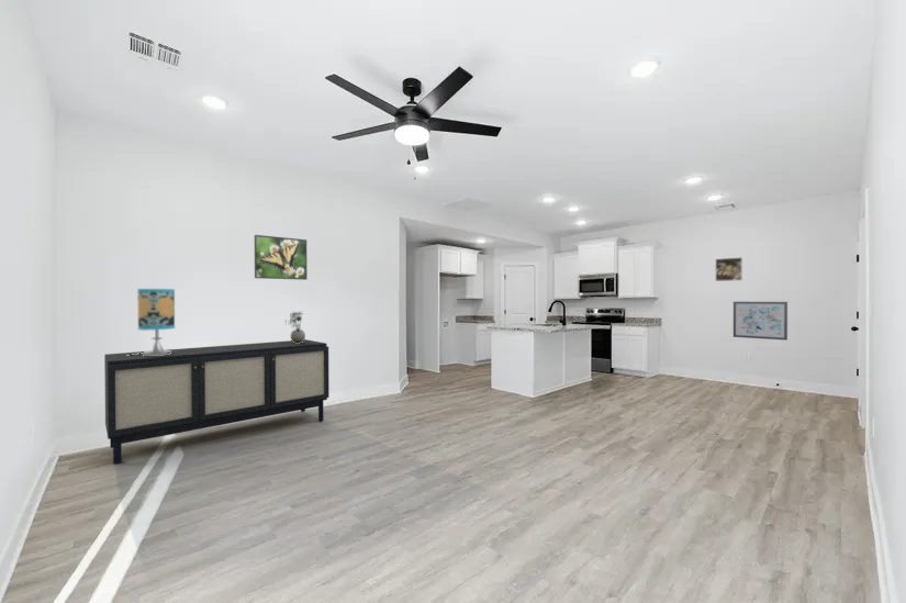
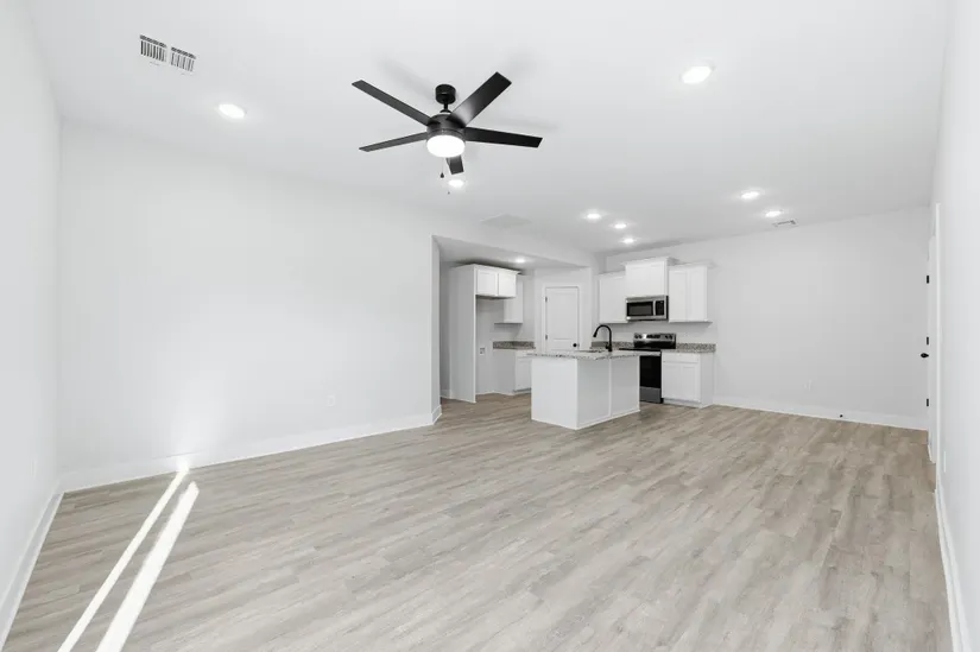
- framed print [715,256,743,282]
- table lamp [126,288,176,356]
- potted plant [283,310,306,344]
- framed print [254,234,309,281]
- wall art [732,301,788,342]
- sideboard [103,338,331,466]
